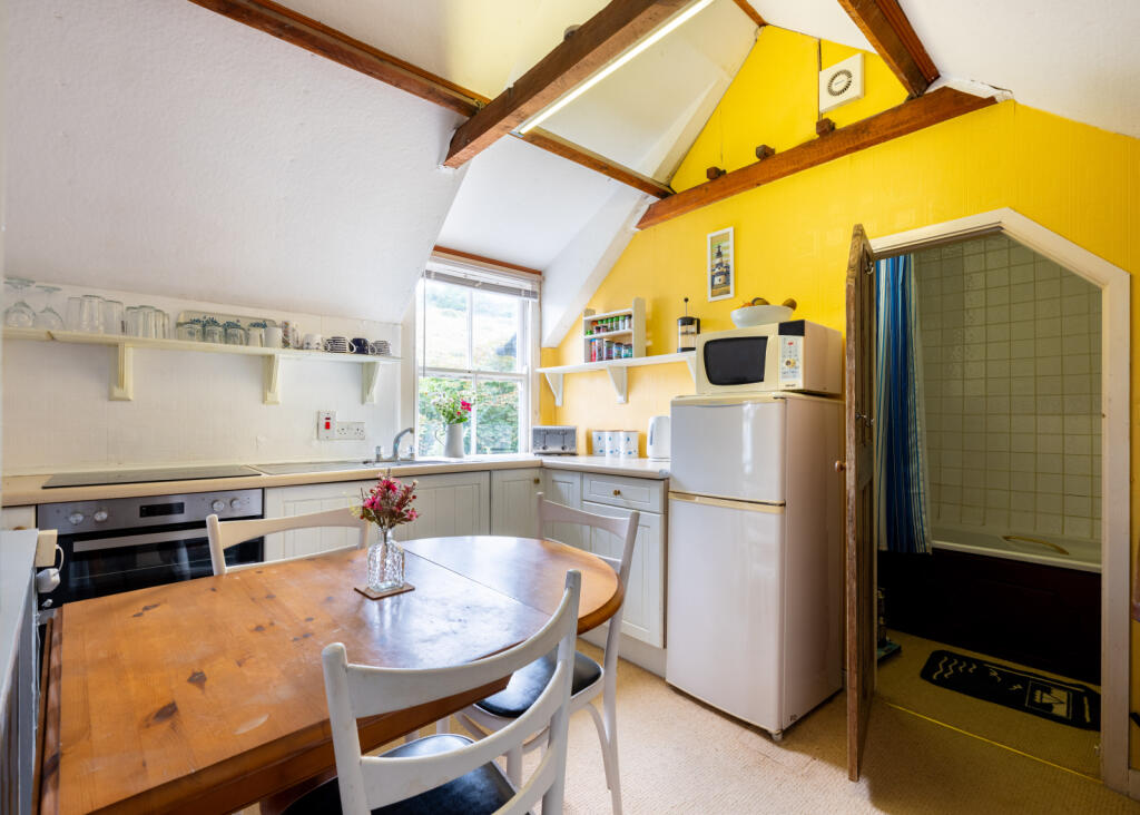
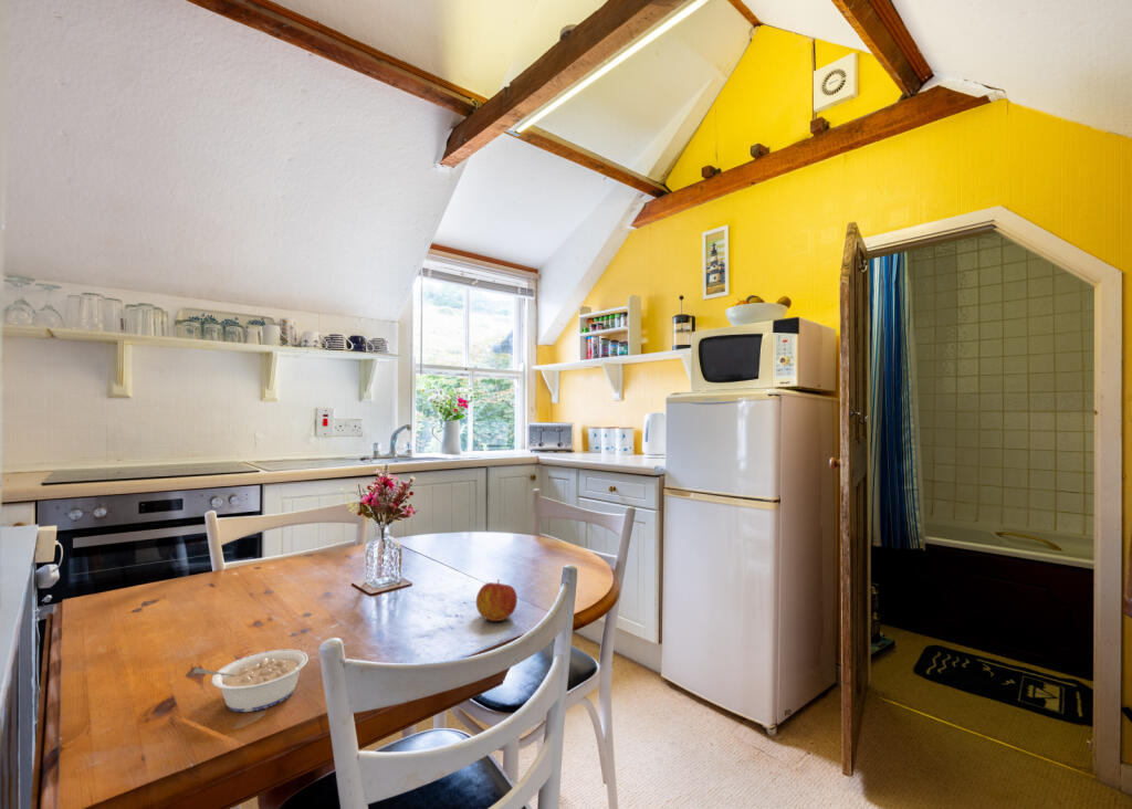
+ apple [475,578,518,622]
+ legume [192,649,310,713]
